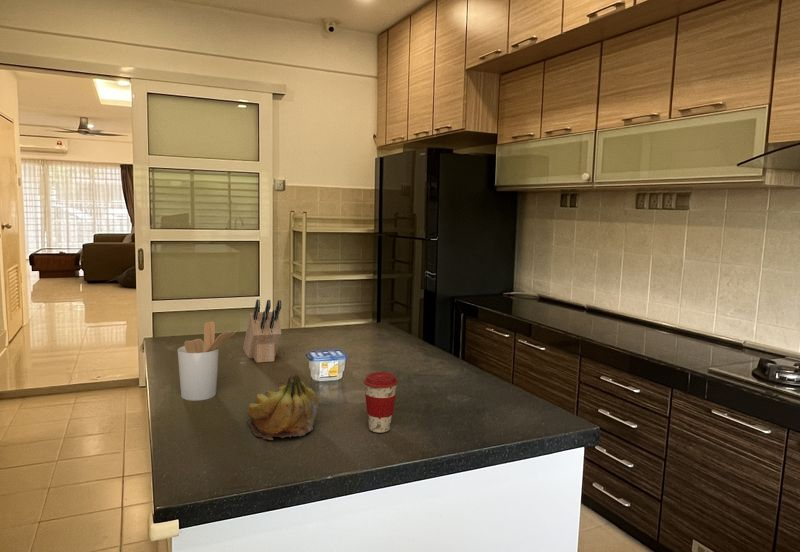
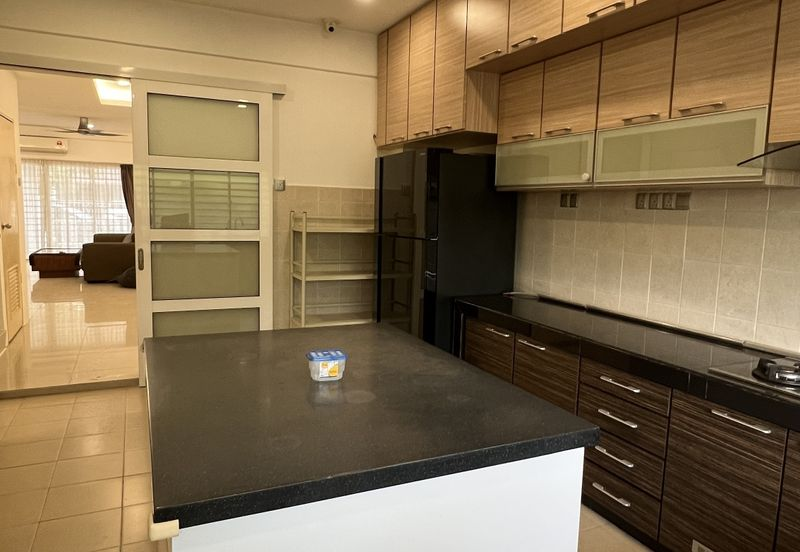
- coffee cup [363,371,399,434]
- fruit [245,373,320,441]
- knife block [242,298,283,364]
- utensil holder [177,321,240,402]
